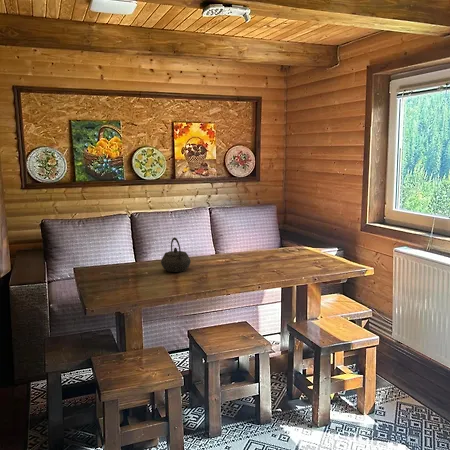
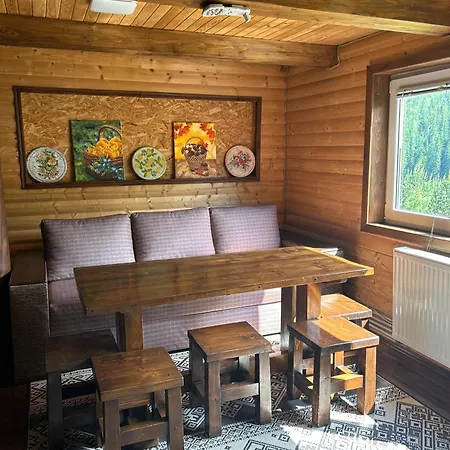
- kettle [160,236,192,273]
